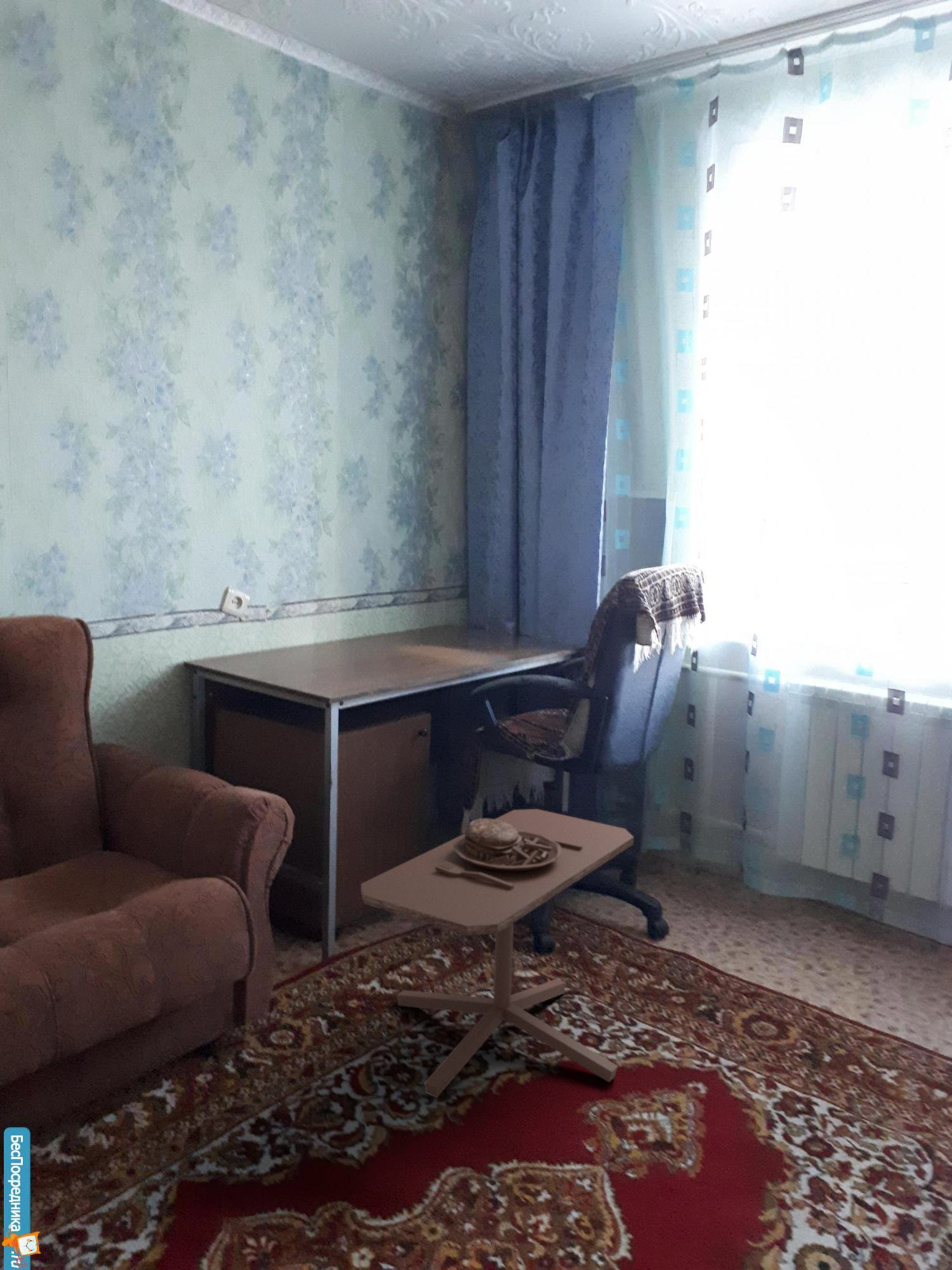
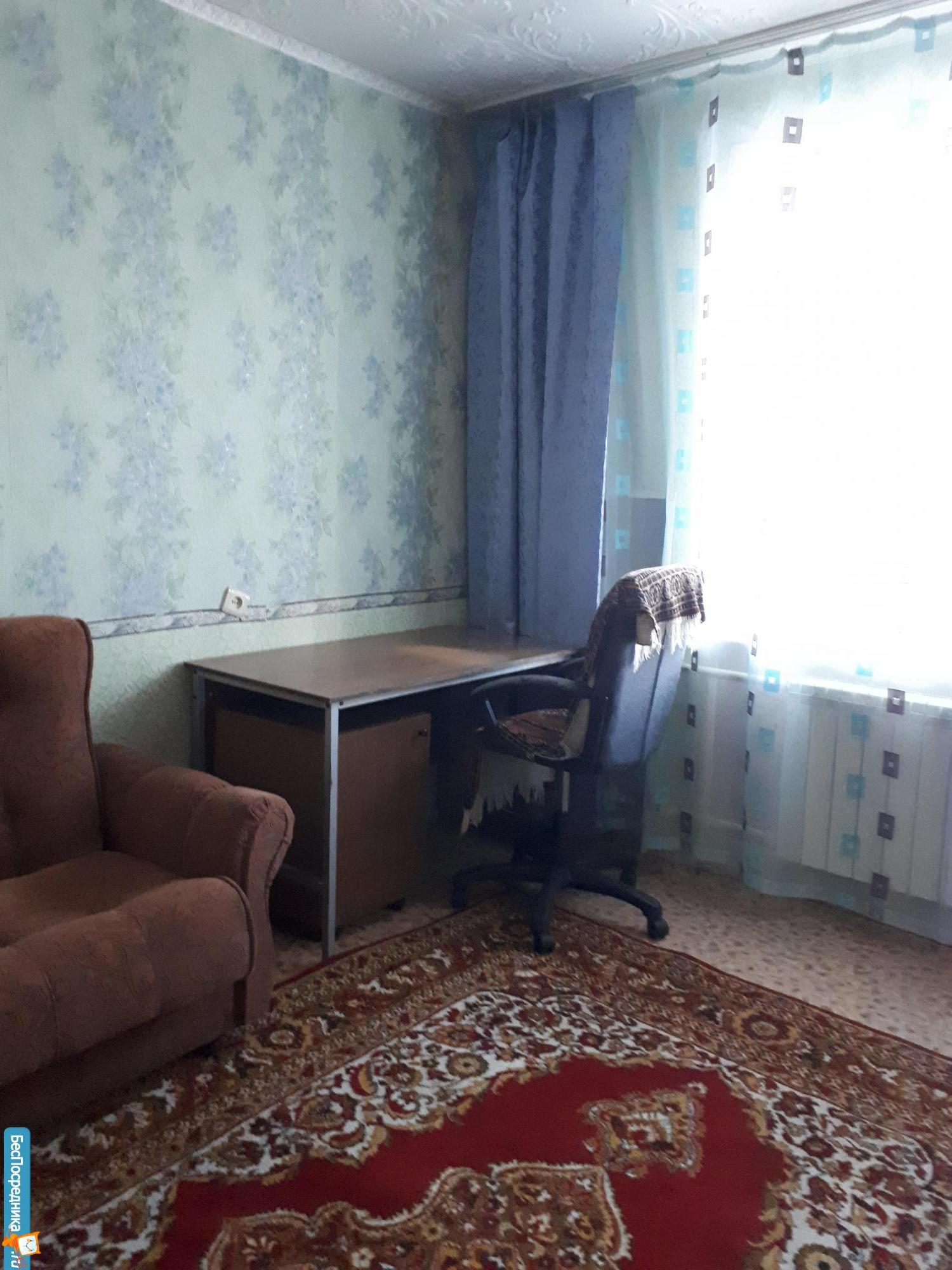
- side table [360,808,635,1099]
